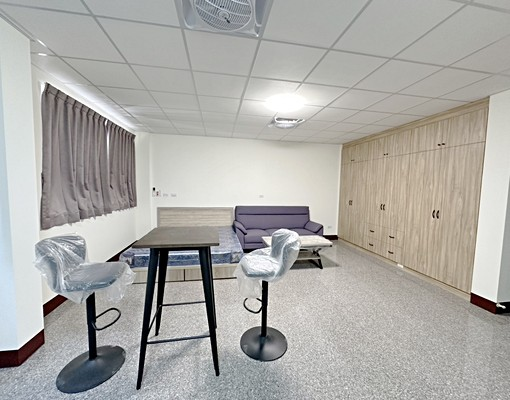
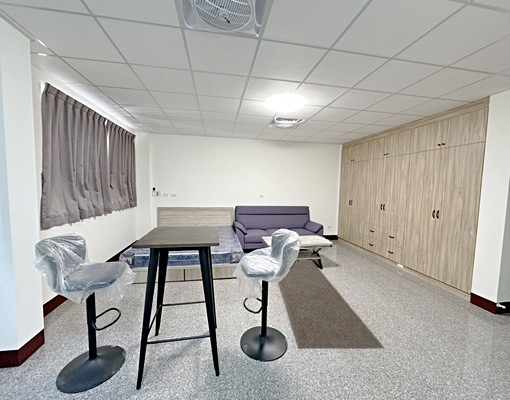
+ rug [277,259,385,350]
